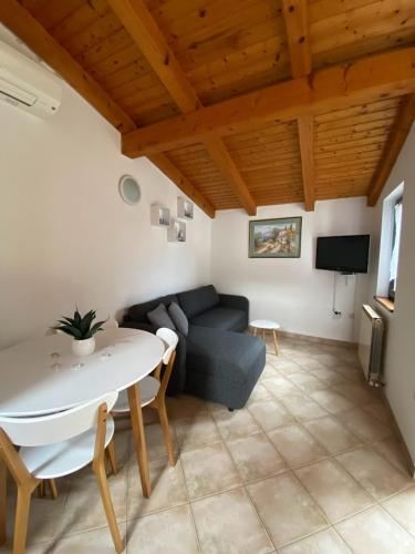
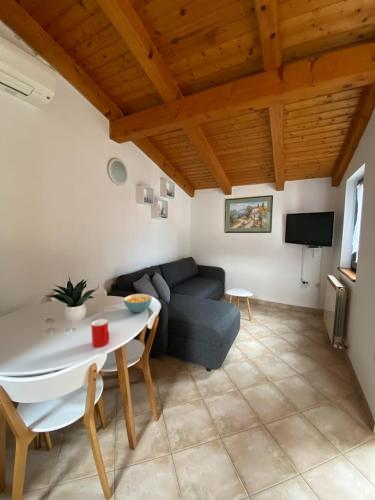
+ cereal bowl [123,293,153,314]
+ cup [90,318,110,349]
